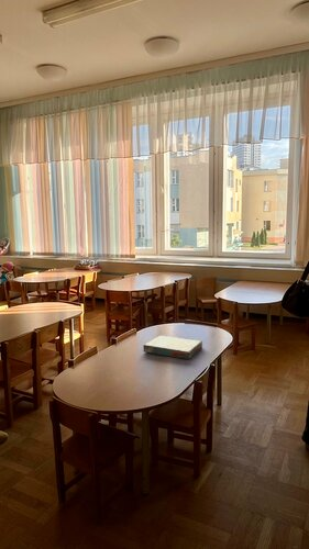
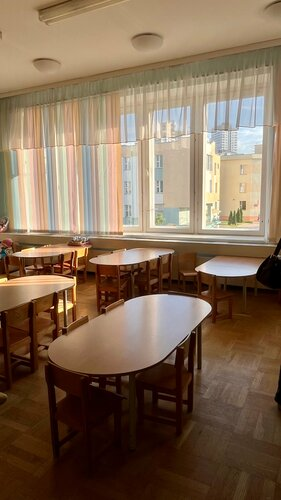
- board game [142,335,203,360]
